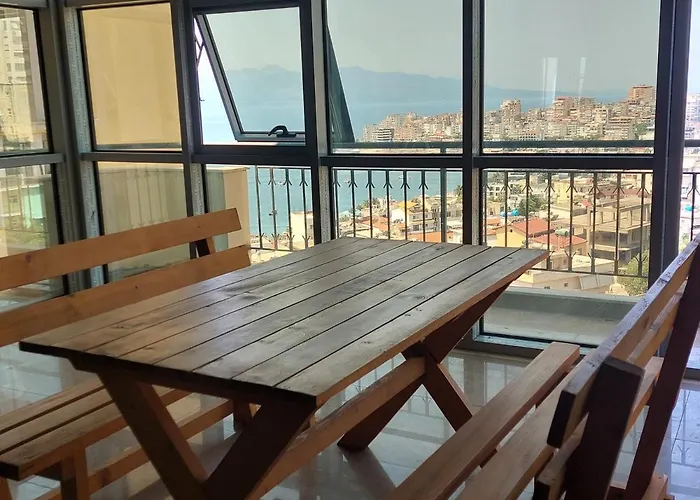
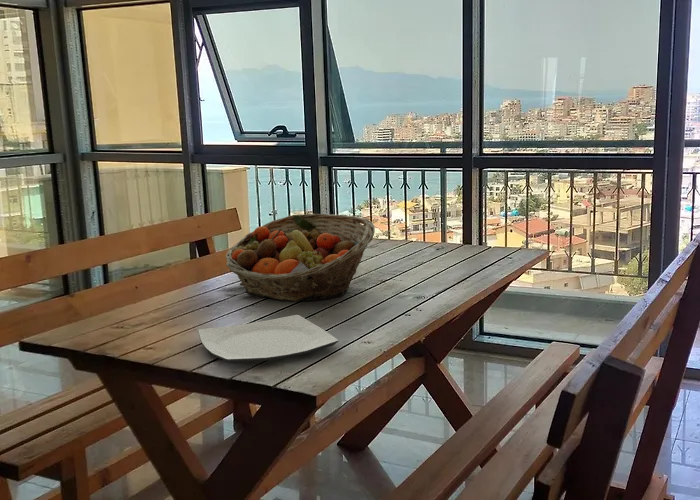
+ fruit basket [224,213,376,302]
+ plate [197,314,339,364]
